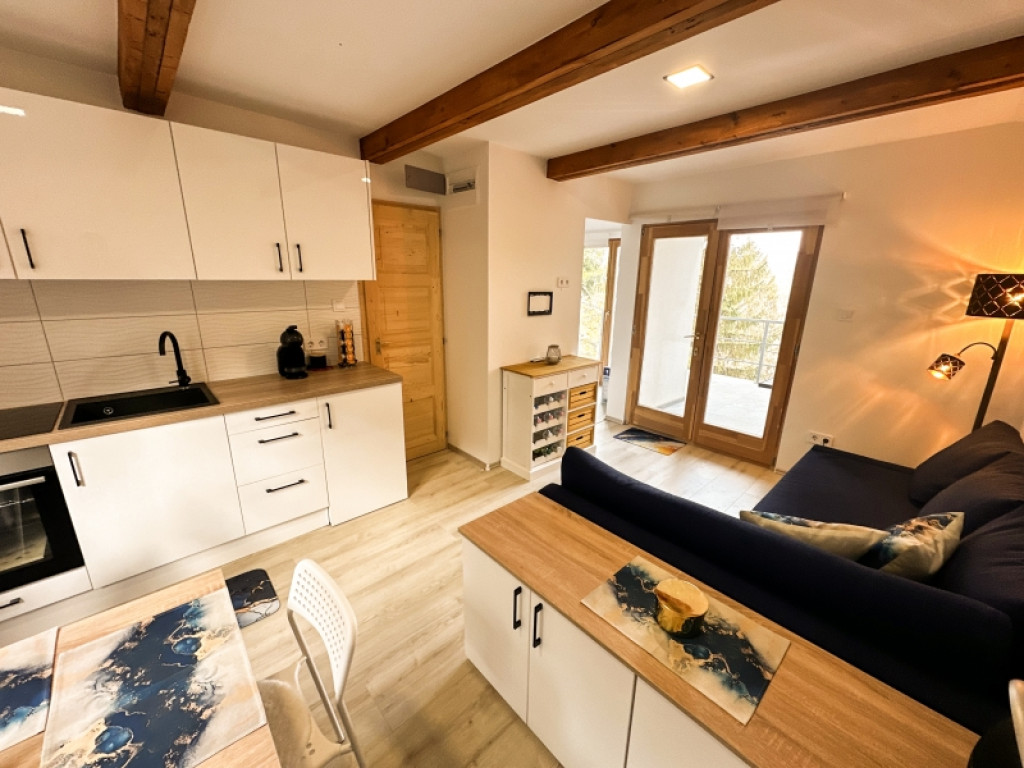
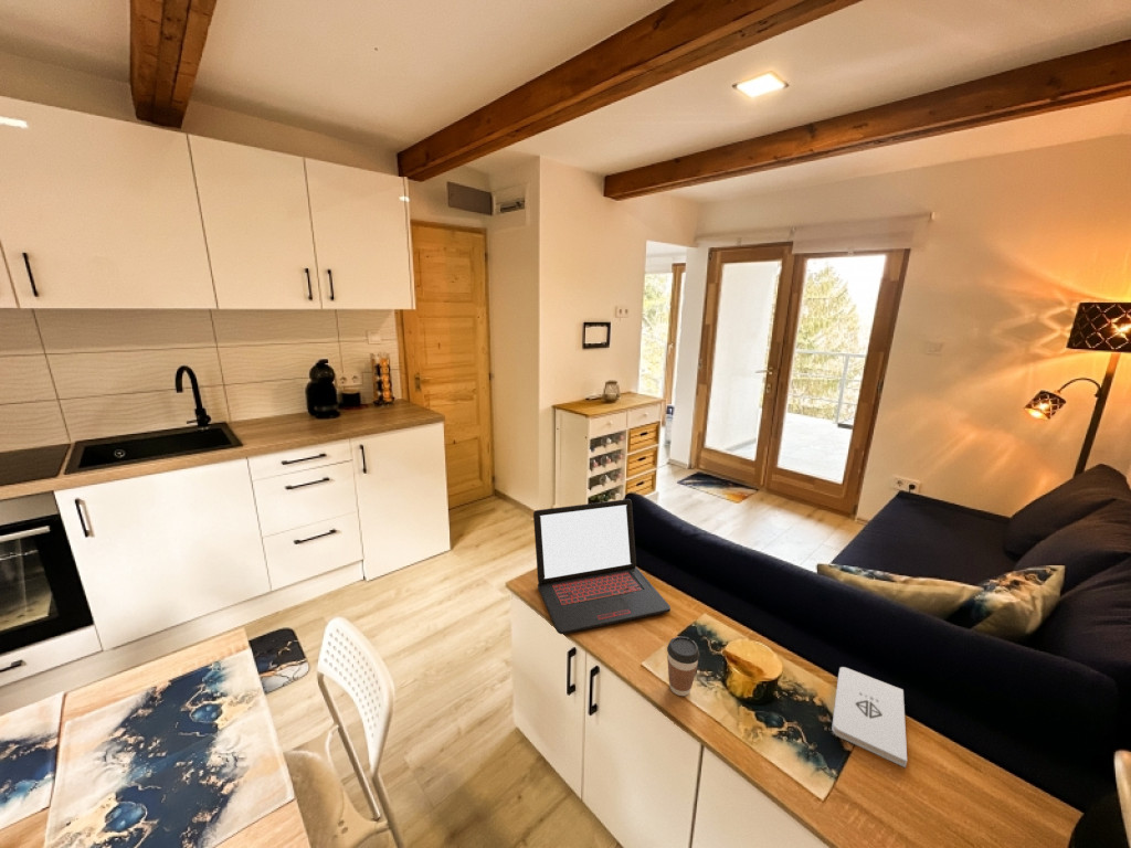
+ laptop [532,498,672,635]
+ coffee cup [666,635,700,697]
+ notepad [831,666,908,768]
